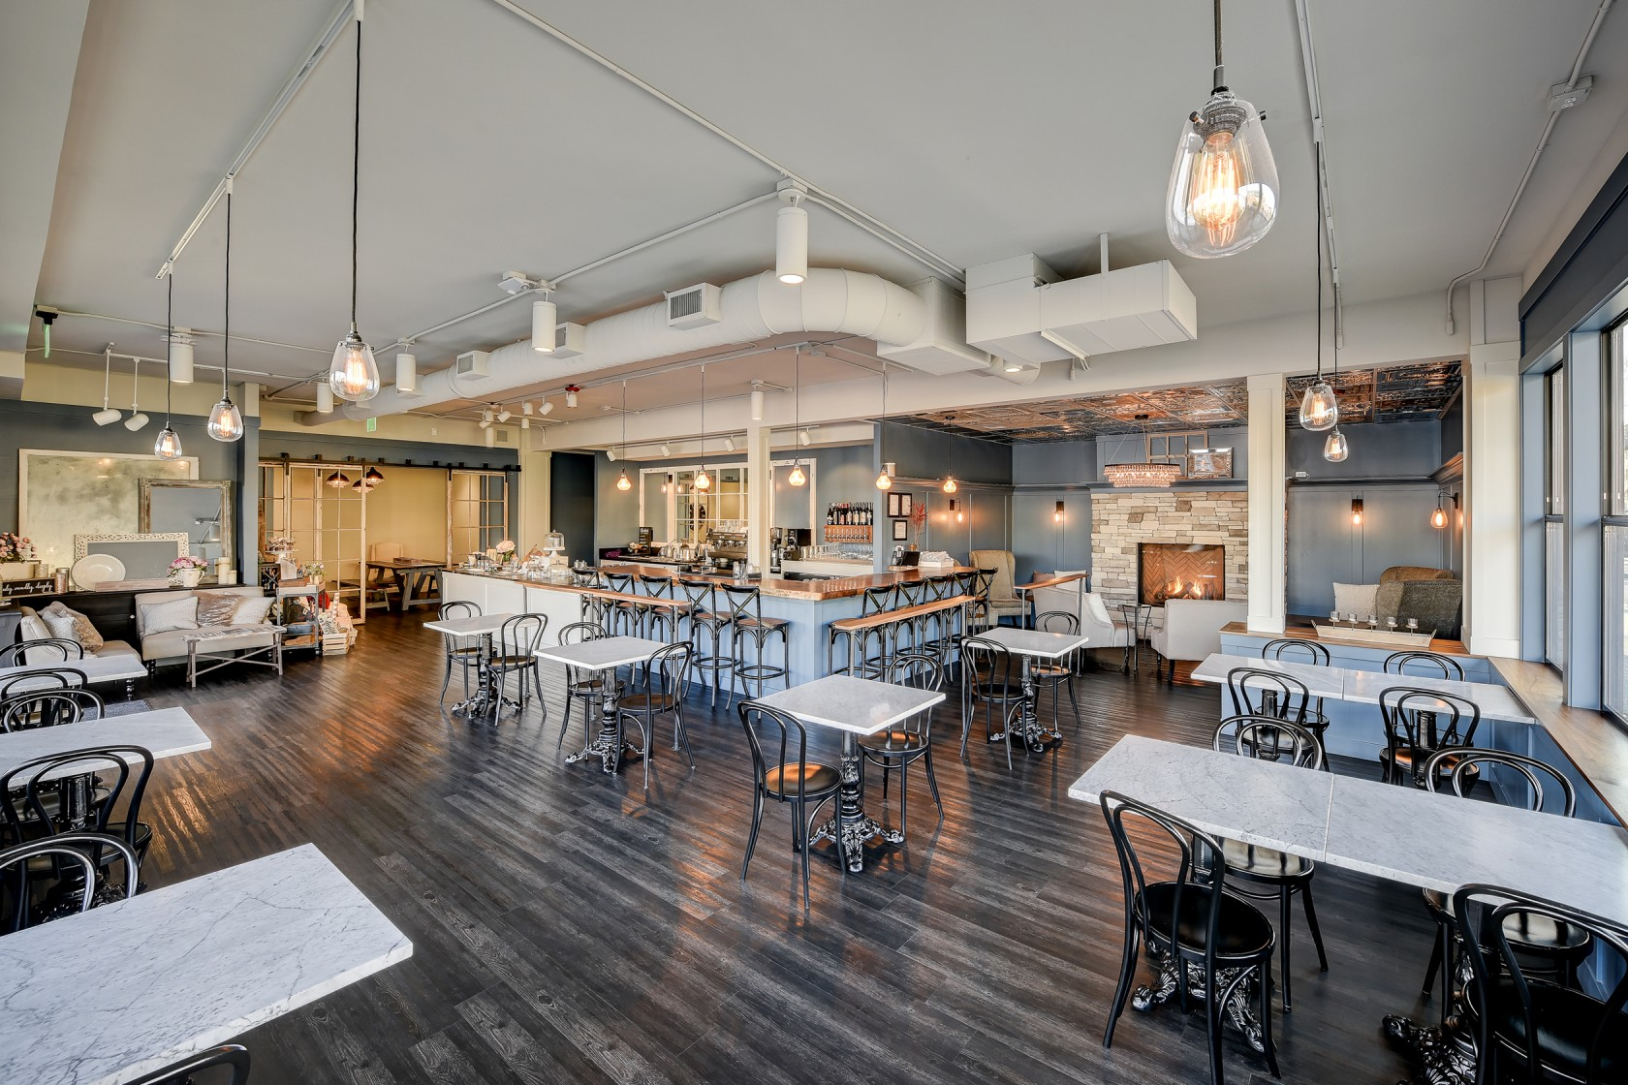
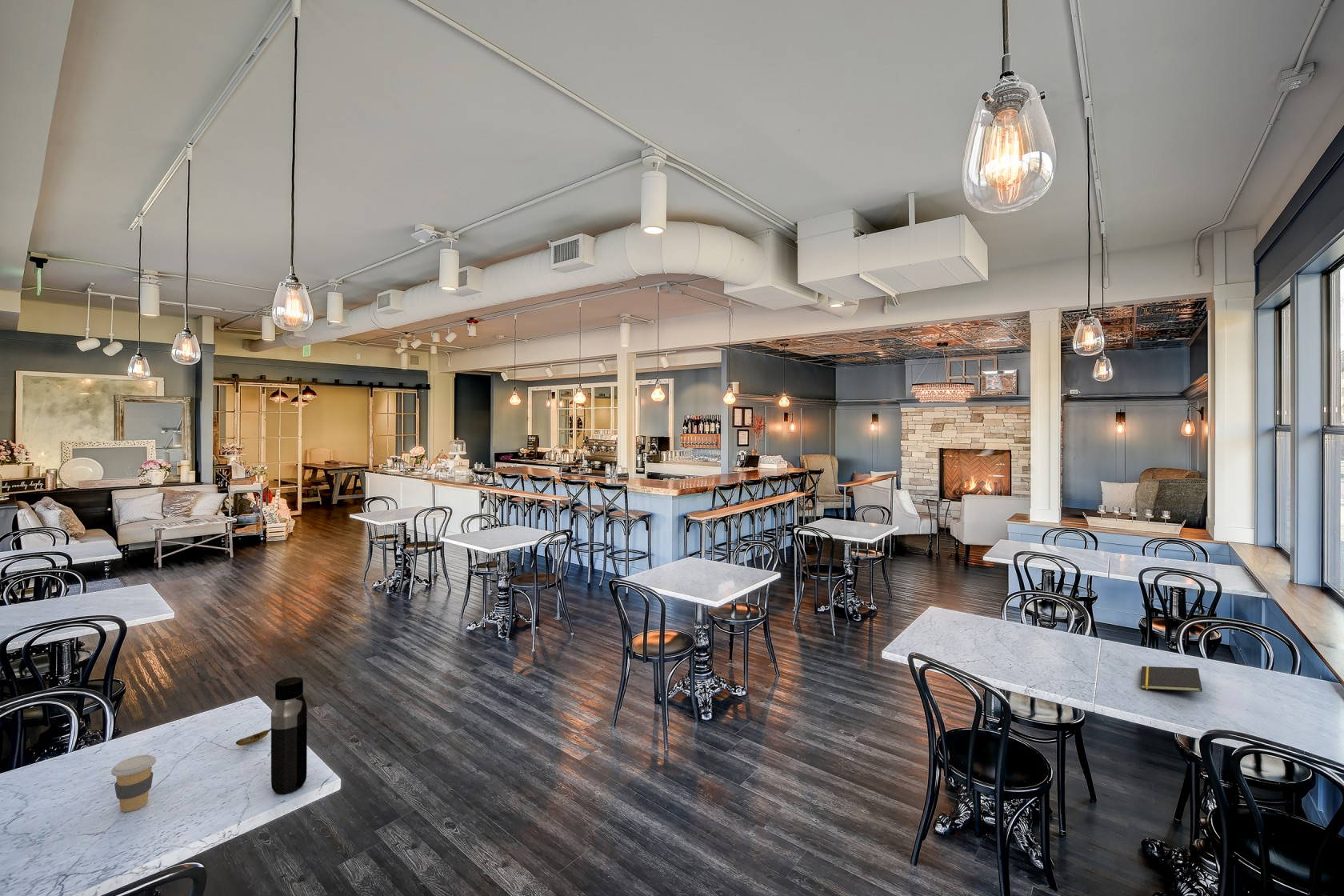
+ banana [235,728,271,746]
+ coffee cup [110,754,157,813]
+ water bottle [270,676,308,795]
+ notepad [1139,666,1203,693]
